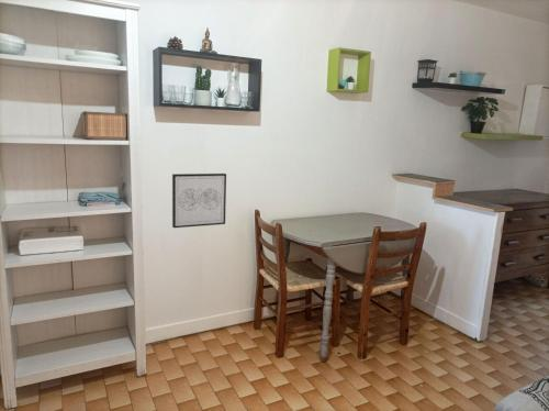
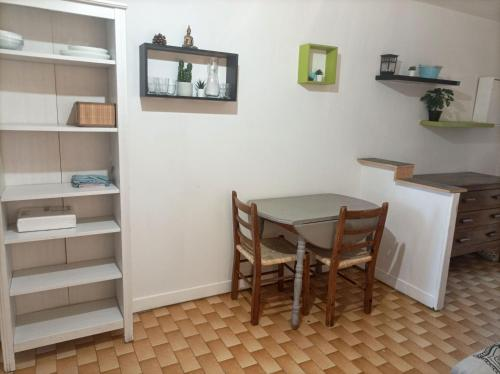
- wall art [171,173,227,229]
